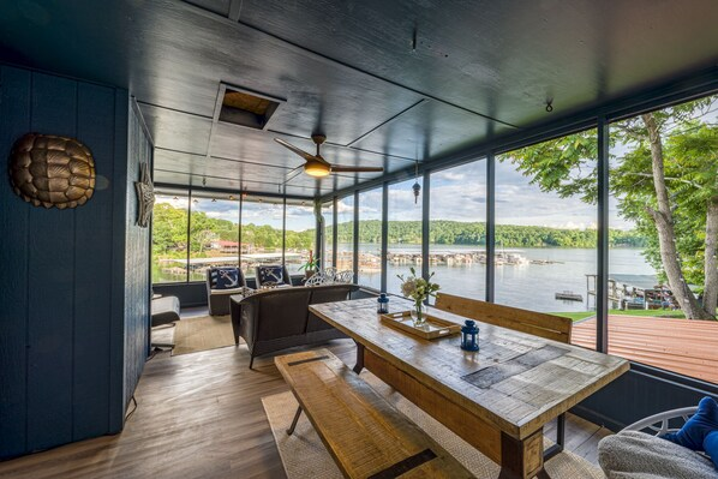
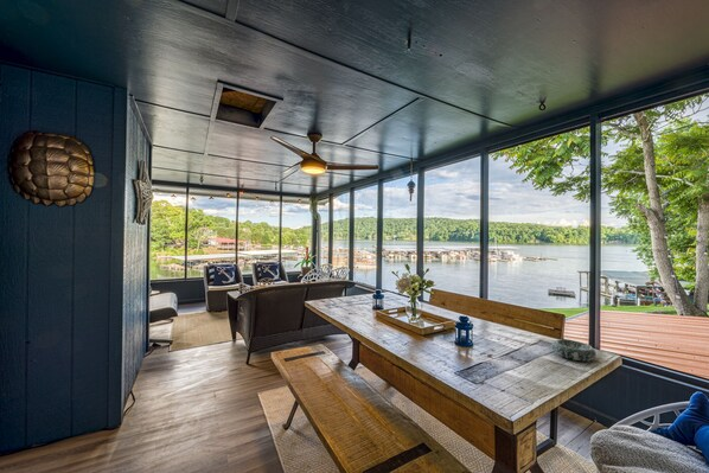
+ decorative bowl [551,338,598,363]
